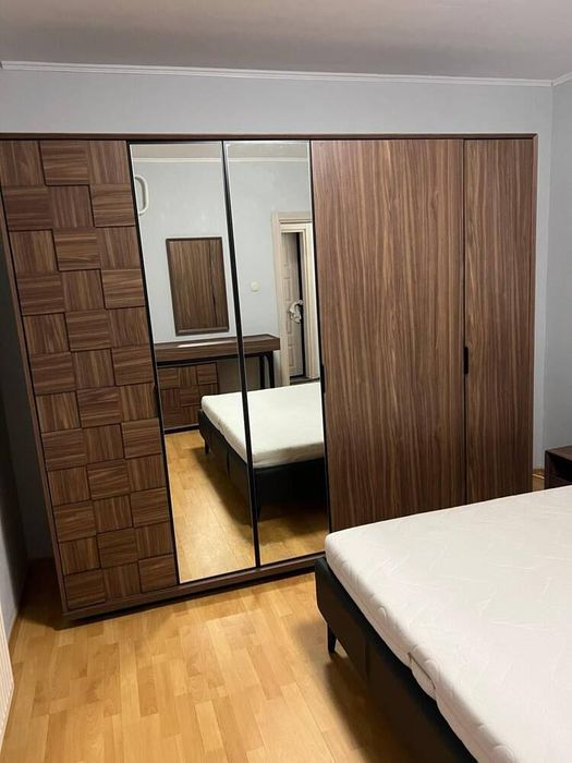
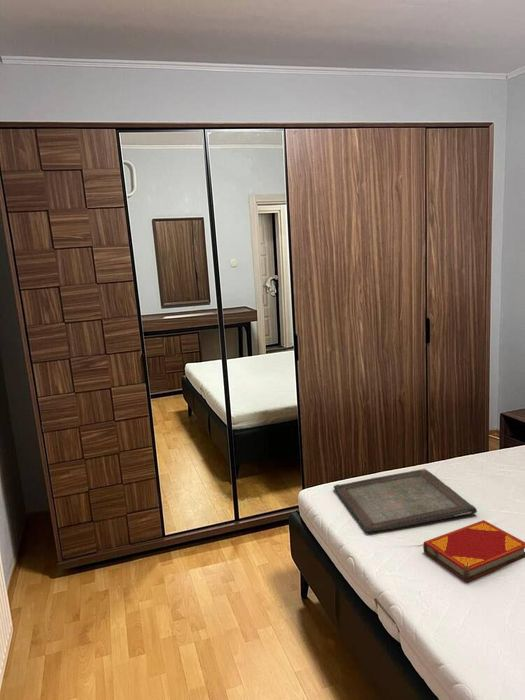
+ hardback book [422,519,525,583]
+ serving tray [333,468,478,533]
